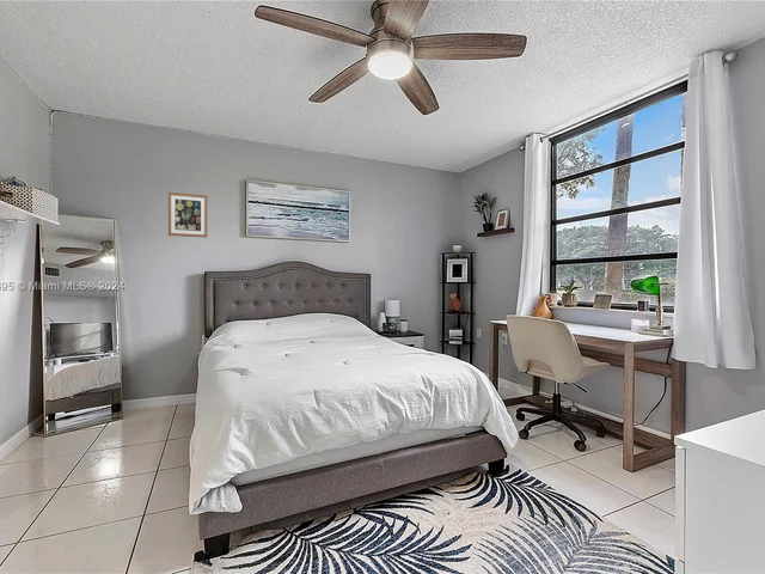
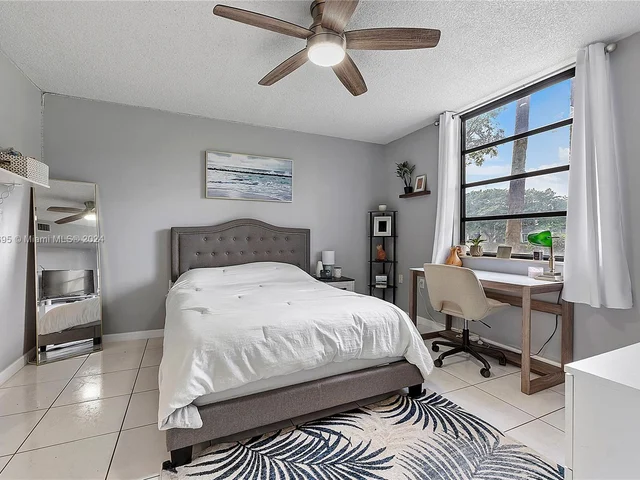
- wall art [167,191,208,238]
